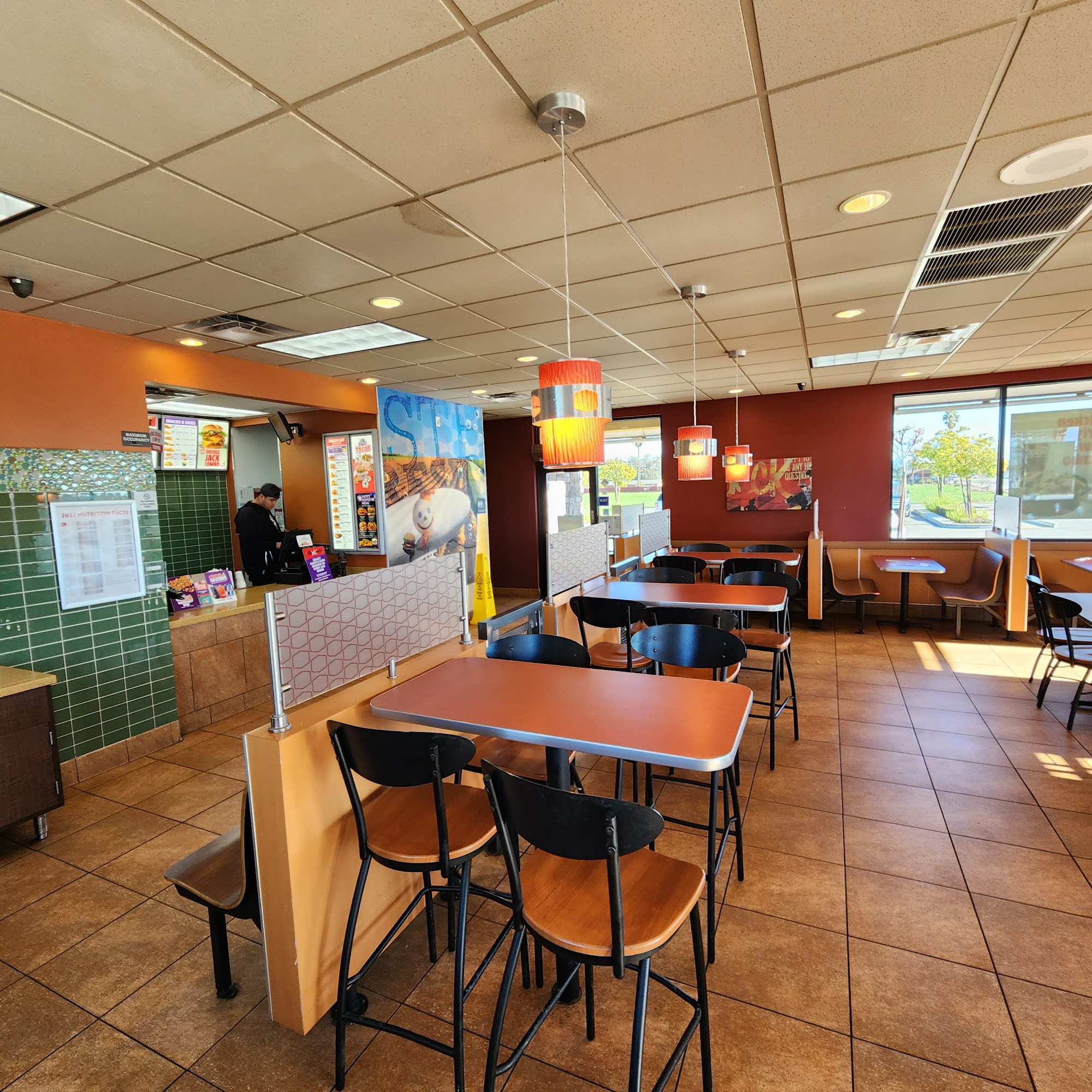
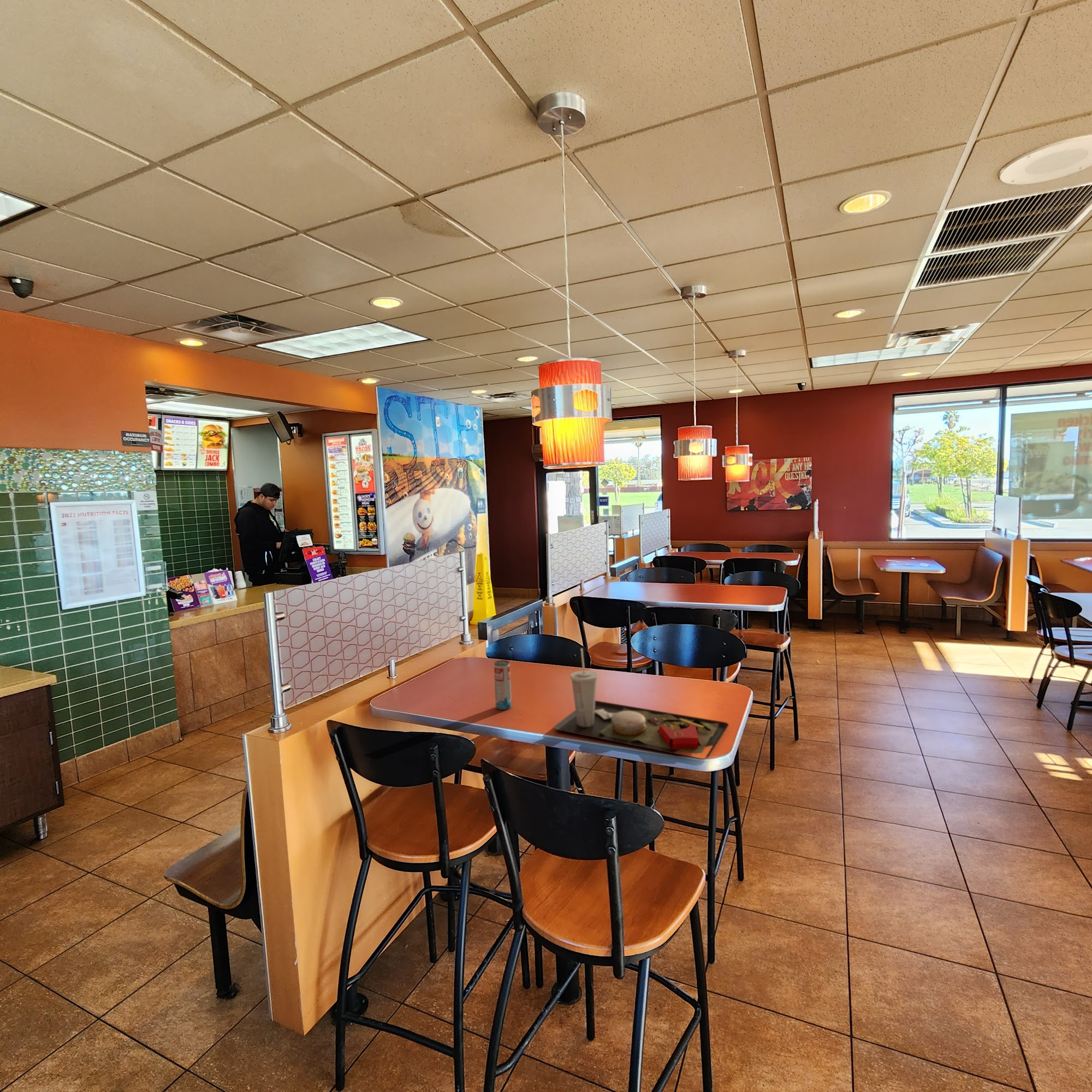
+ beverage can [494,660,512,710]
+ food tray [553,648,729,760]
